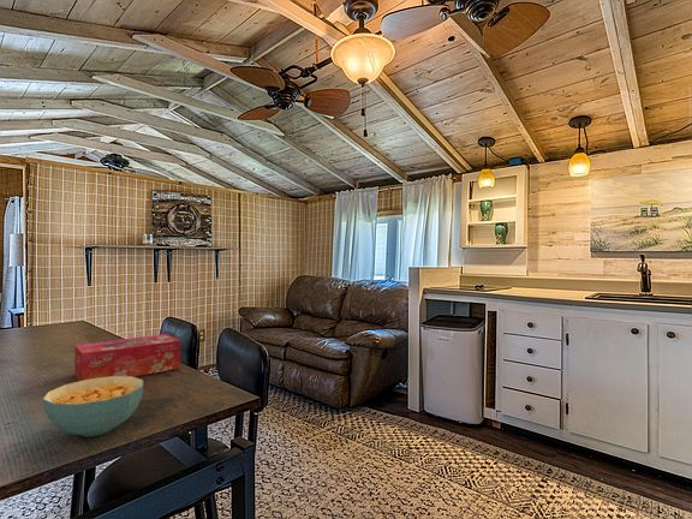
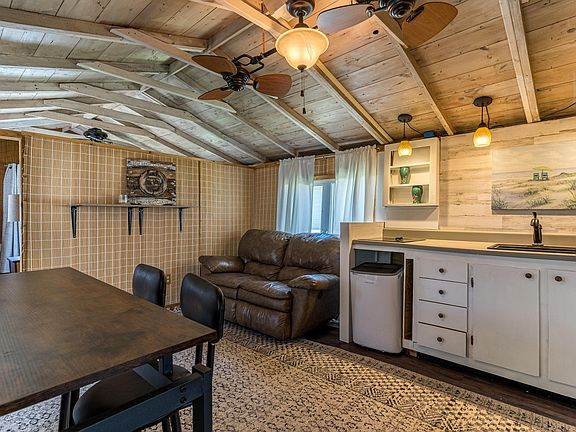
- cereal bowl [41,376,144,437]
- tissue box [73,333,181,382]
